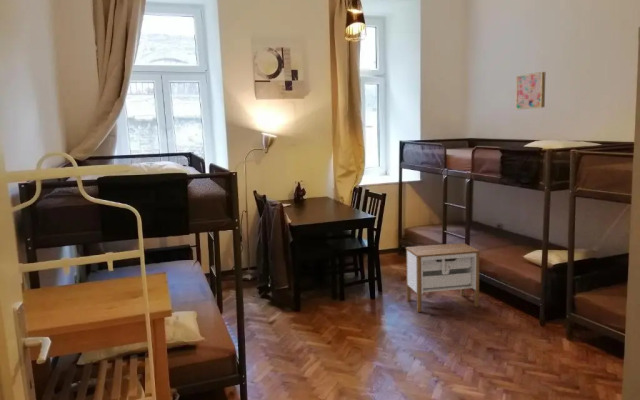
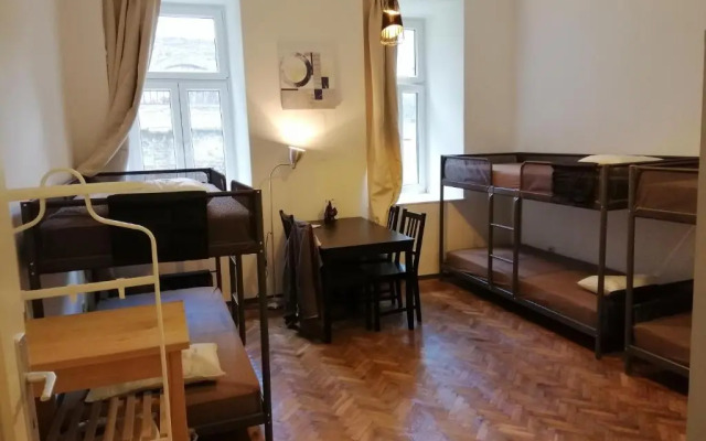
- nightstand [405,242,481,313]
- wall art [515,71,546,110]
